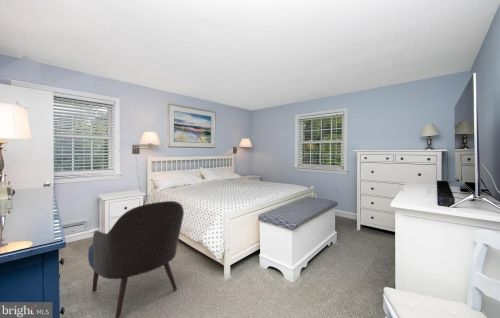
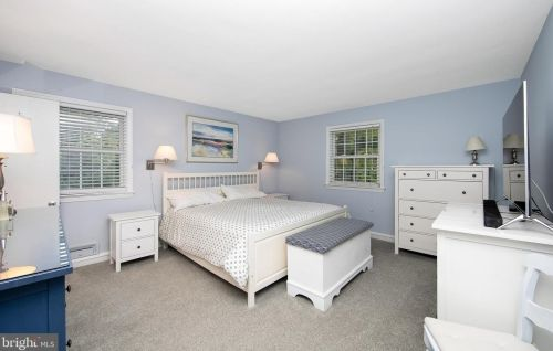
- armchair [87,200,185,318]
